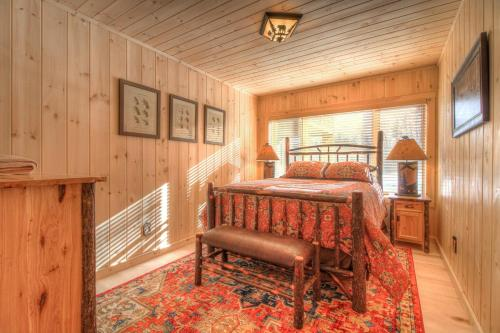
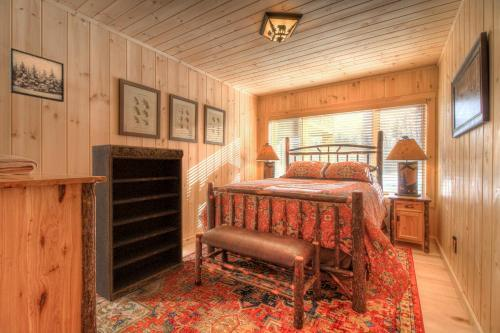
+ wall art [8,47,65,103]
+ bookshelf [91,143,185,303]
